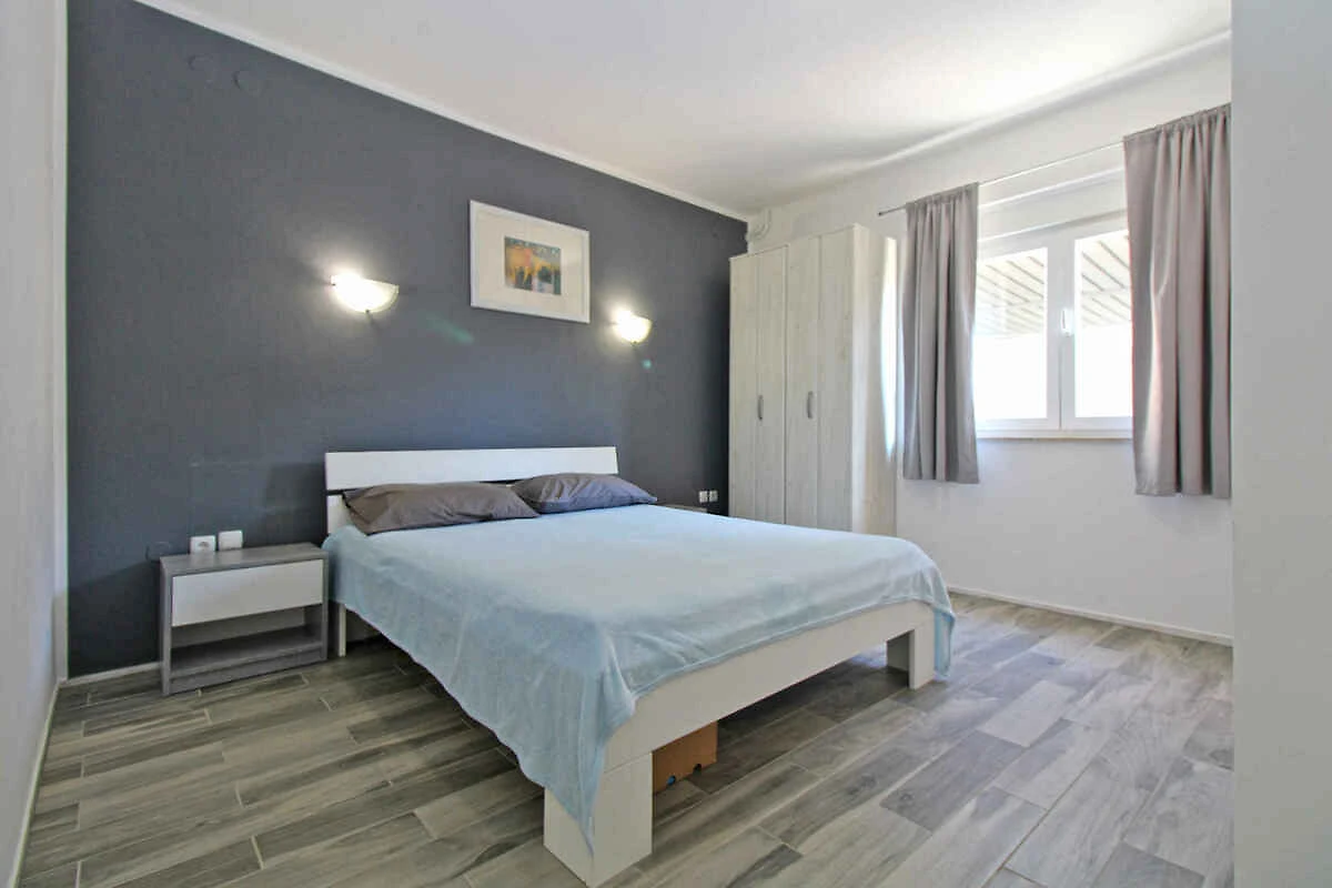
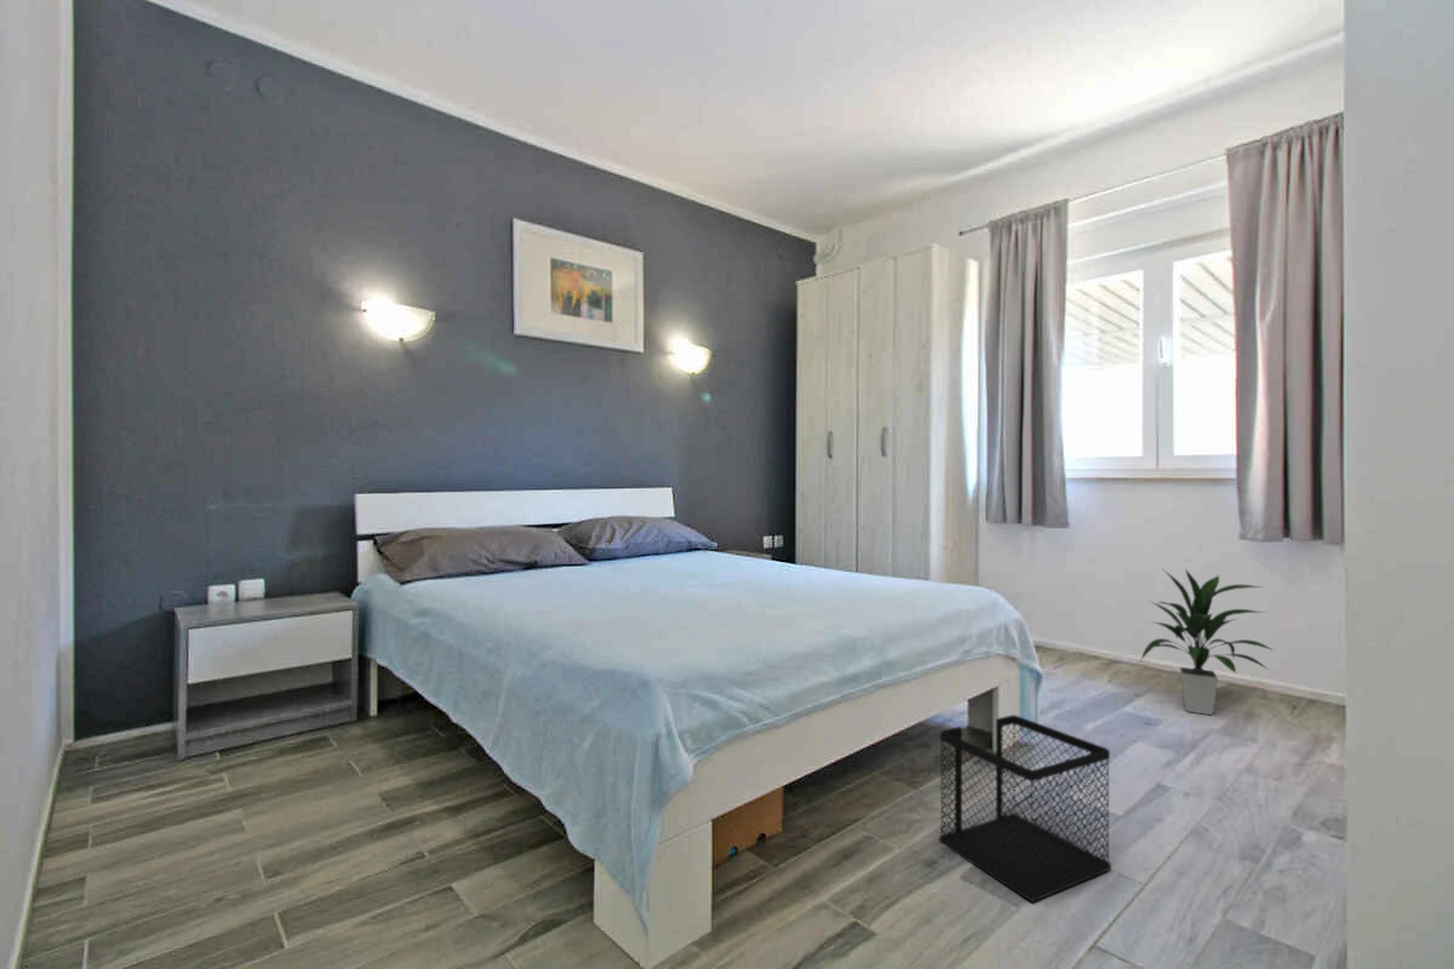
+ wastebasket [938,713,1112,904]
+ indoor plant [1139,567,1275,716]
